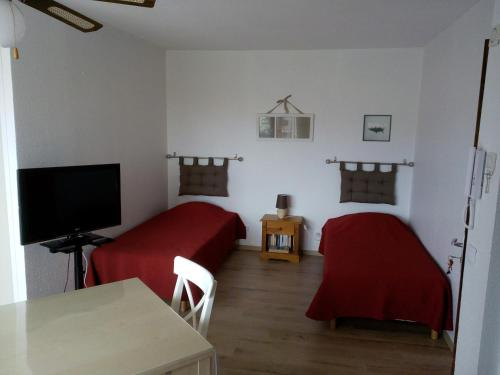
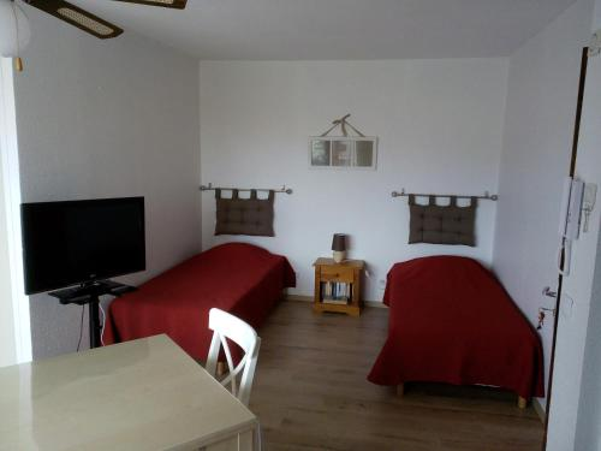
- wall art [361,114,393,143]
